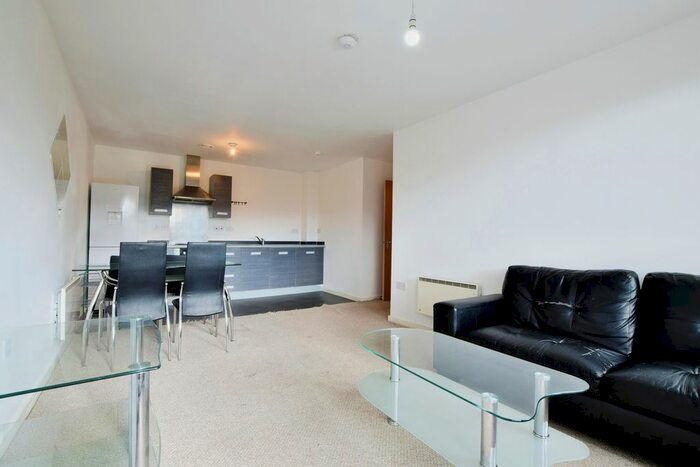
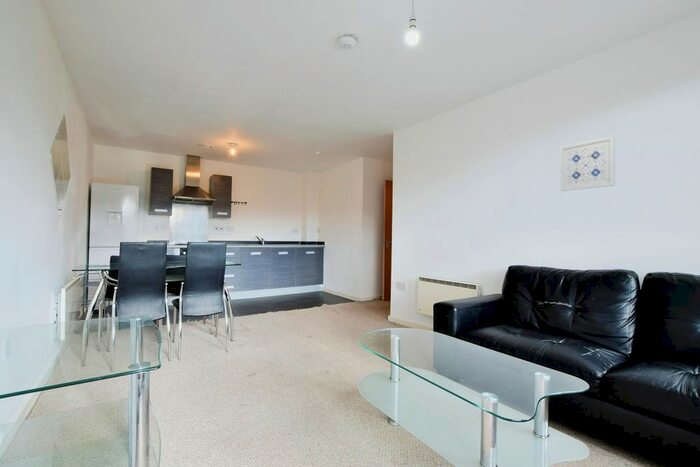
+ wall art [559,135,616,192]
